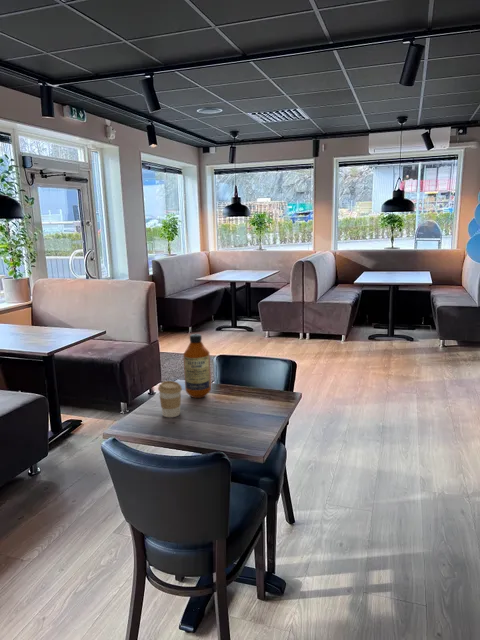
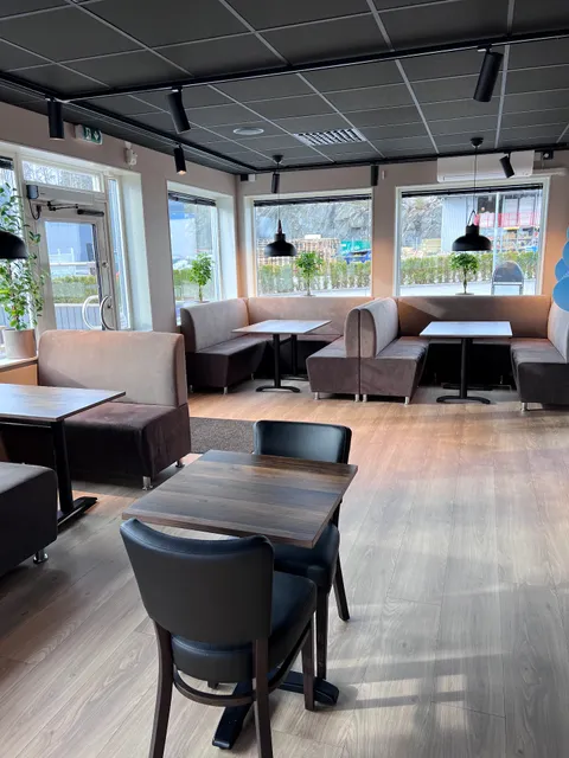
- coffee cup [157,380,183,418]
- bottle [183,333,212,399]
